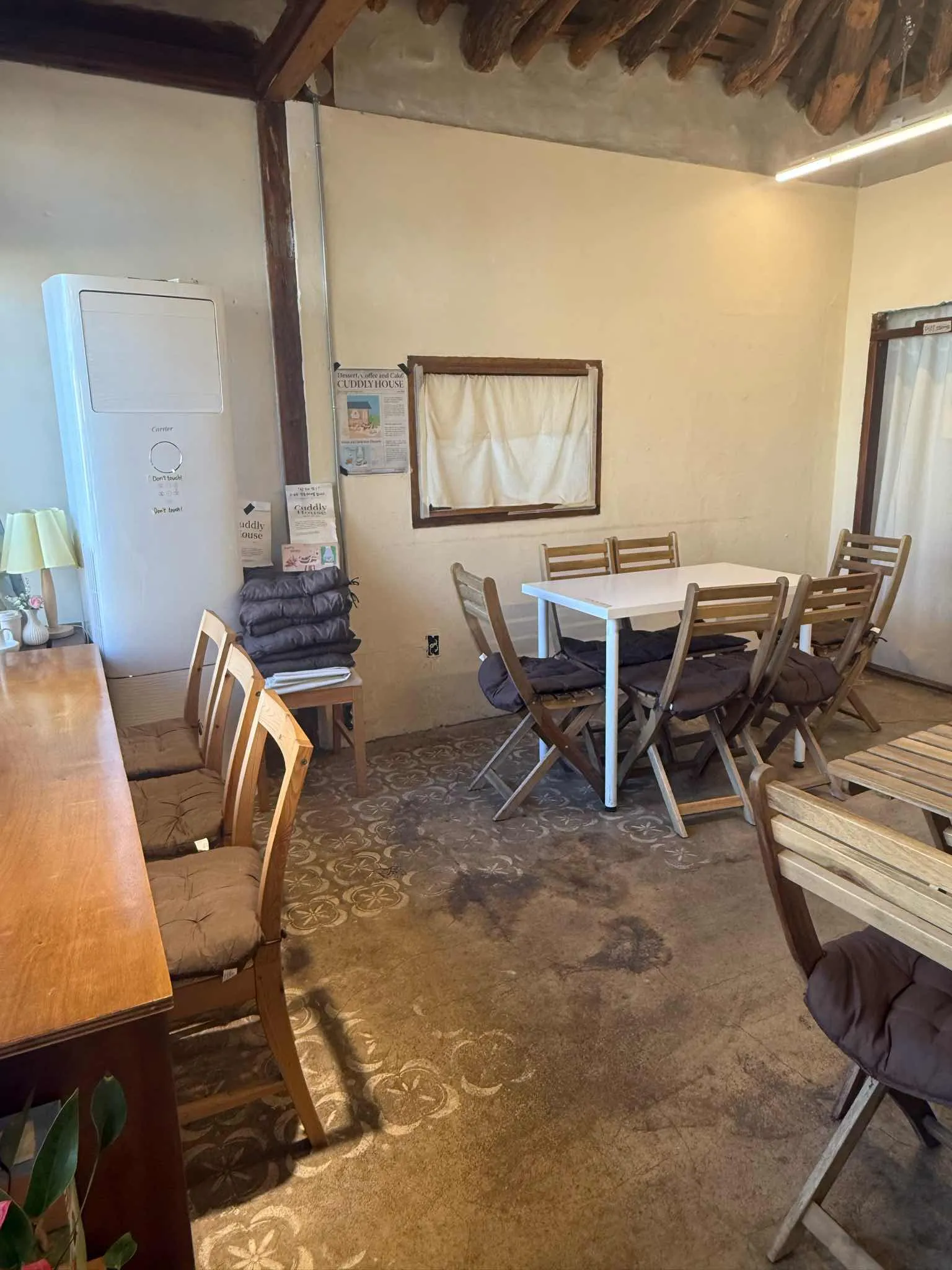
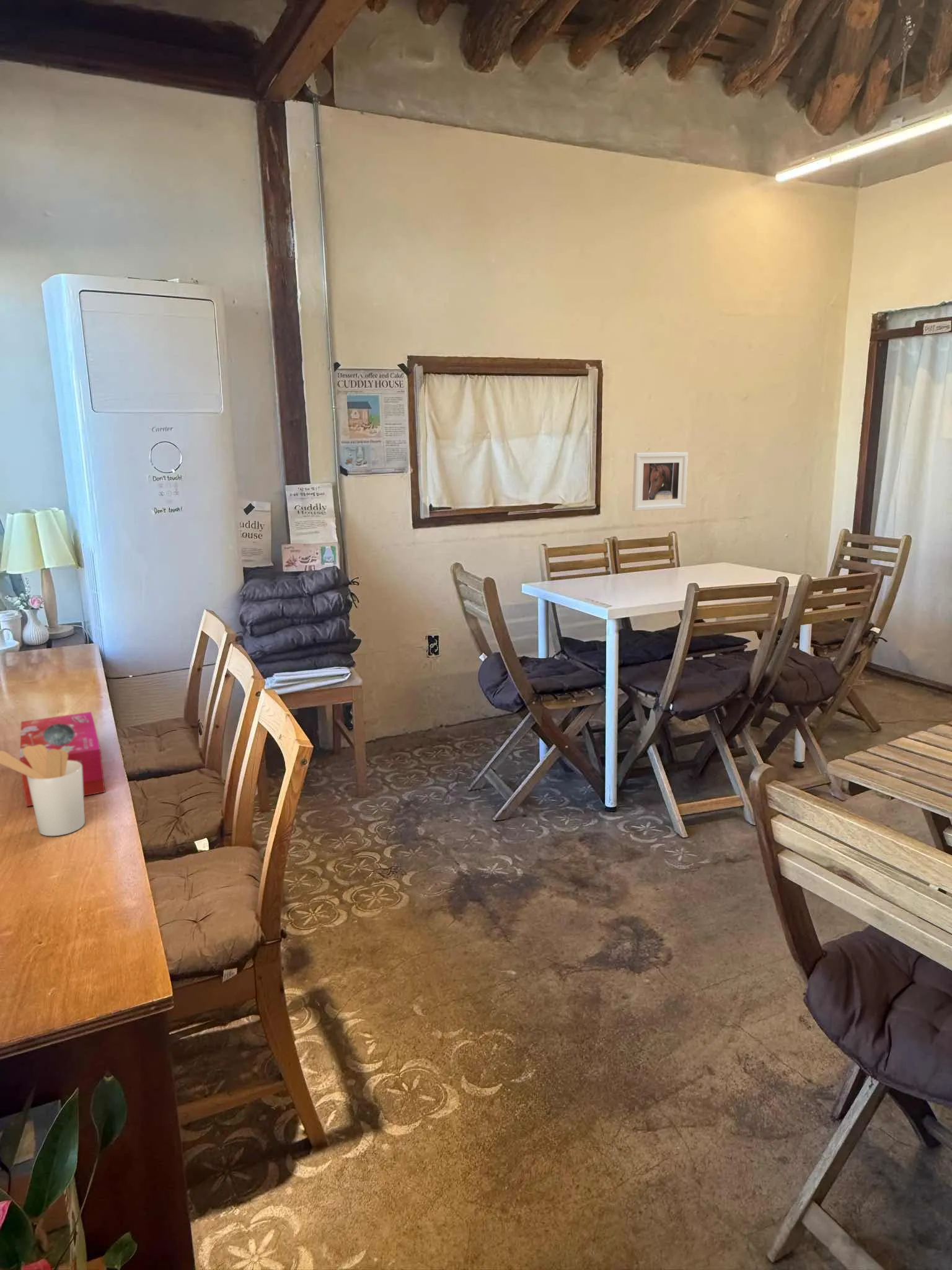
+ tissue box [19,711,106,807]
+ utensil holder [0,745,86,837]
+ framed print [632,451,689,512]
